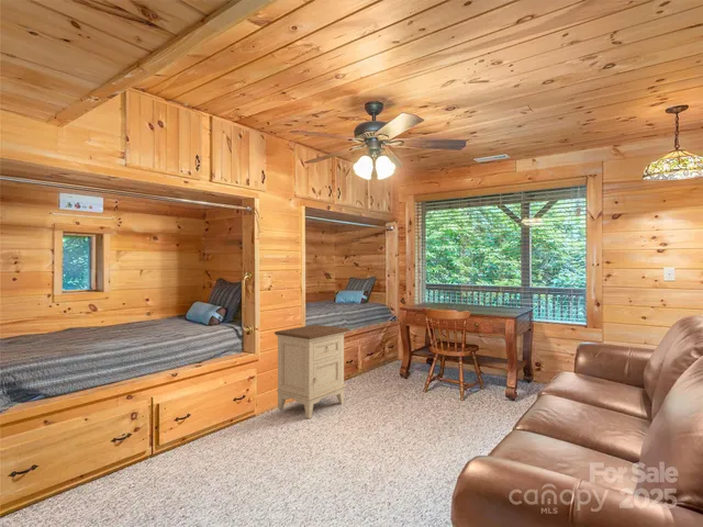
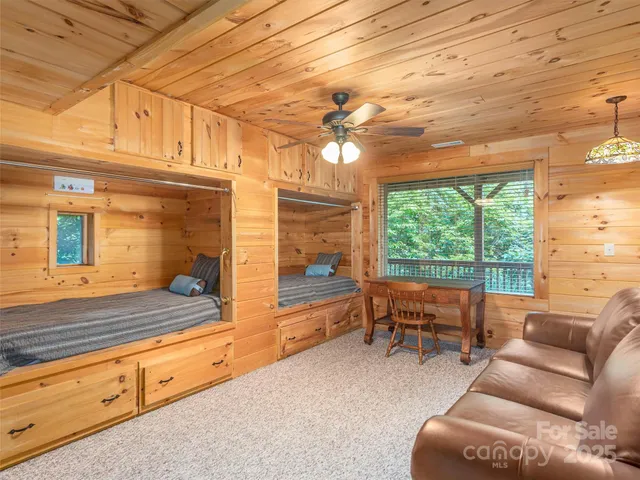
- nightstand [274,324,352,419]
